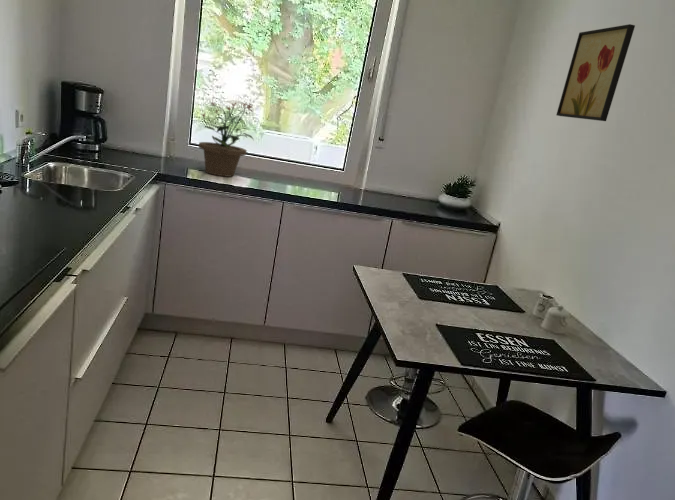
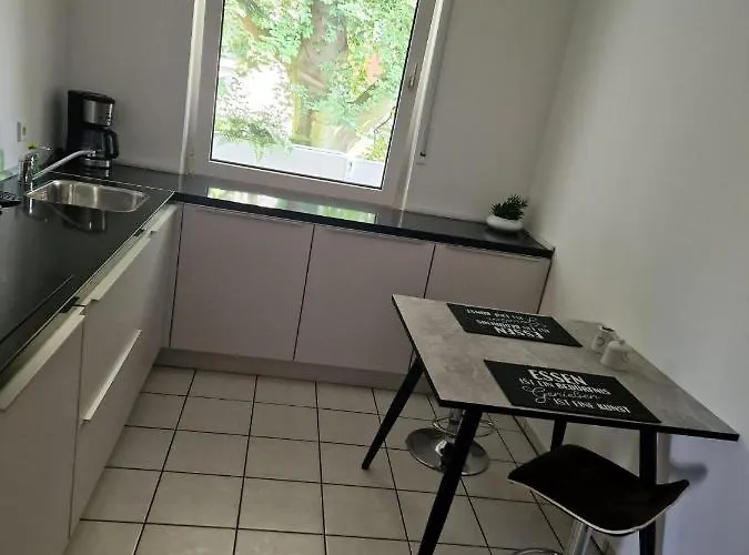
- potted plant [198,101,255,178]
- wall art [555,23,636,122]
